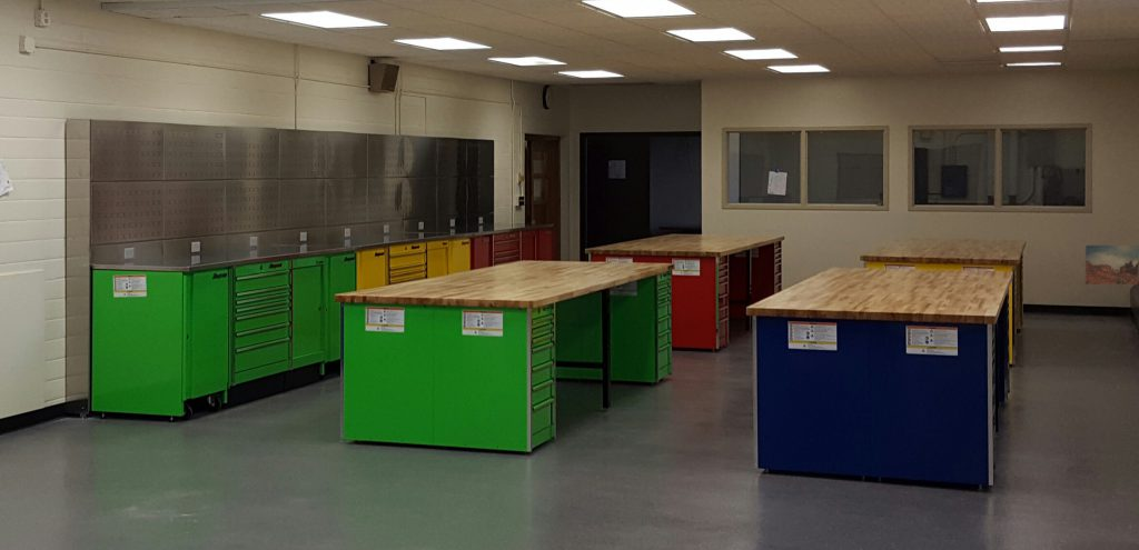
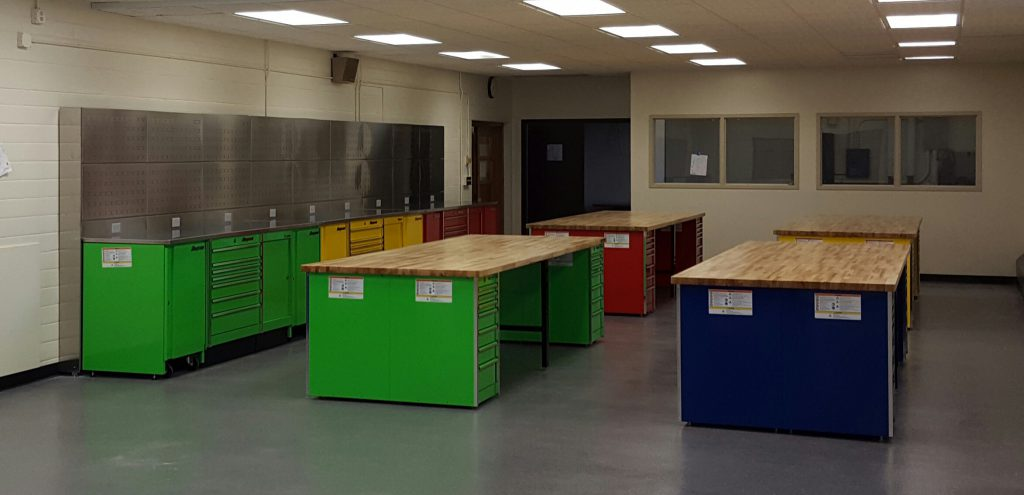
- wall art [1084,244,1139,286]
